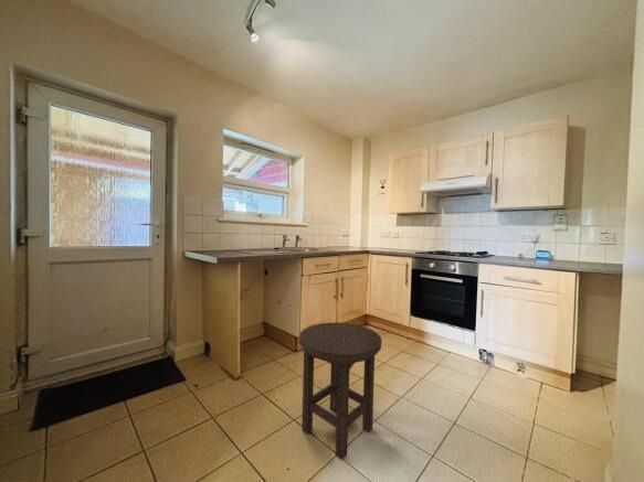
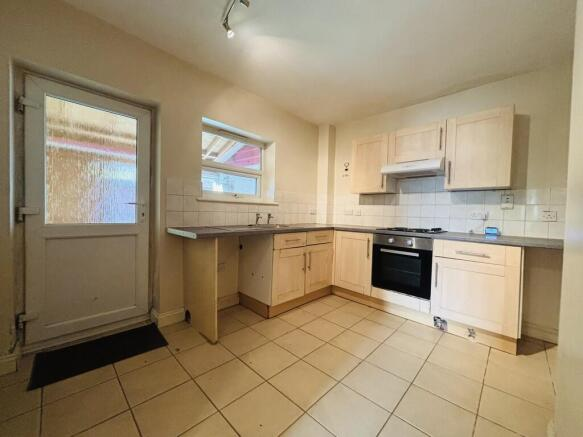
- stool [298,321,382,461]
